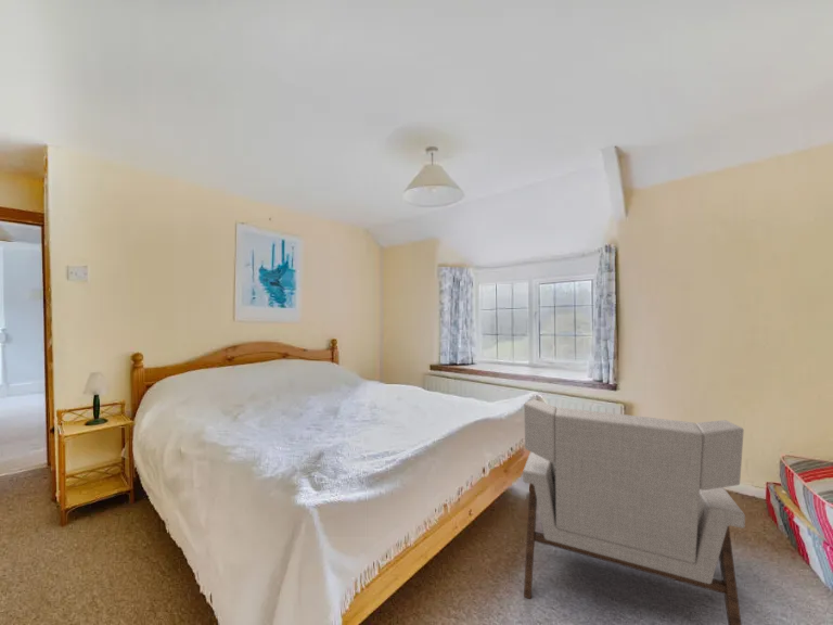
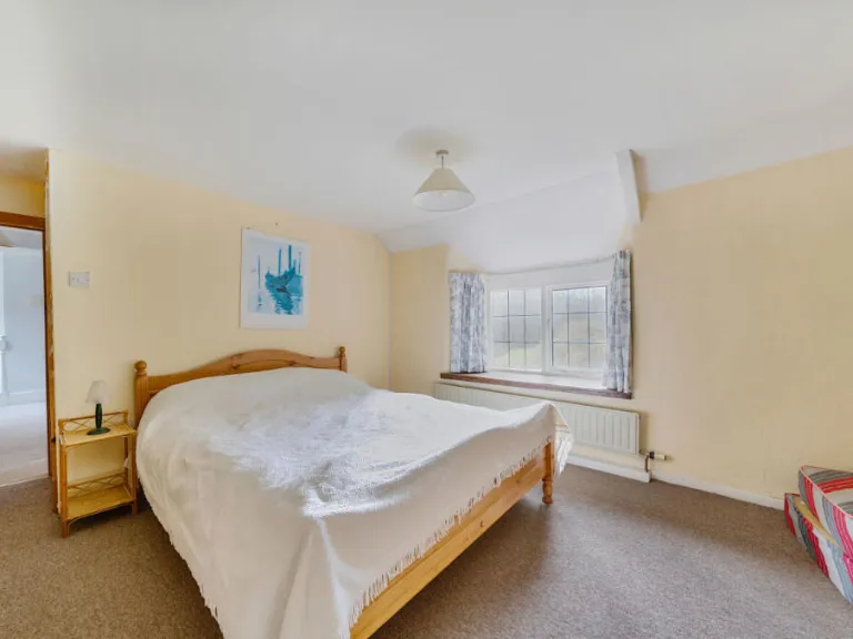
- armchair [522,398,746,625]
